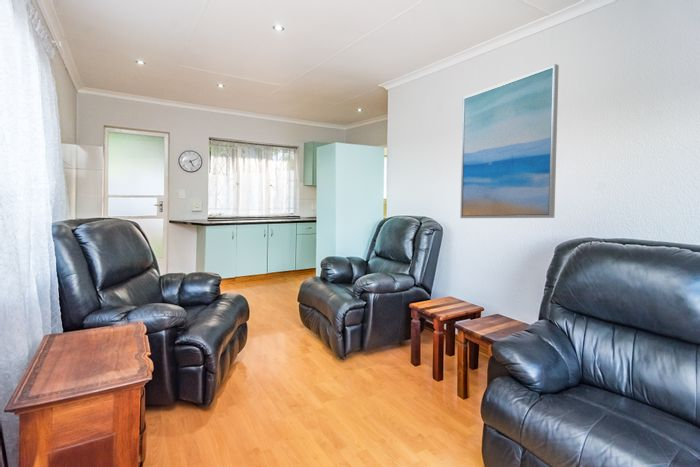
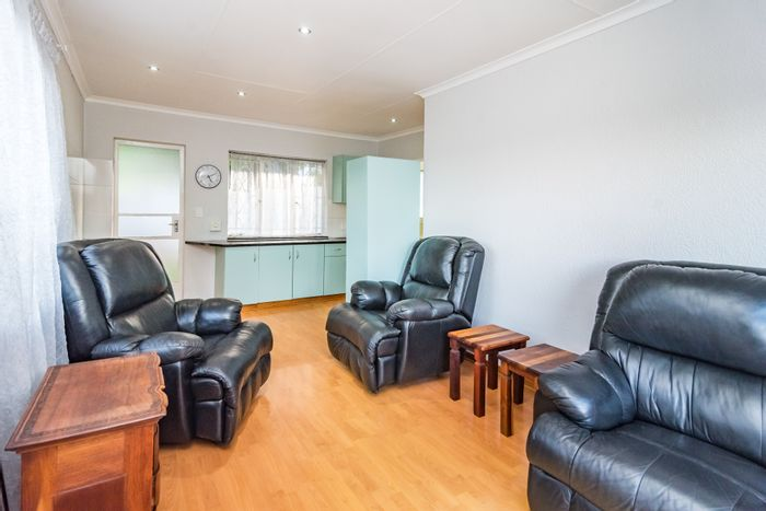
- wall art [459,63,560,219]
